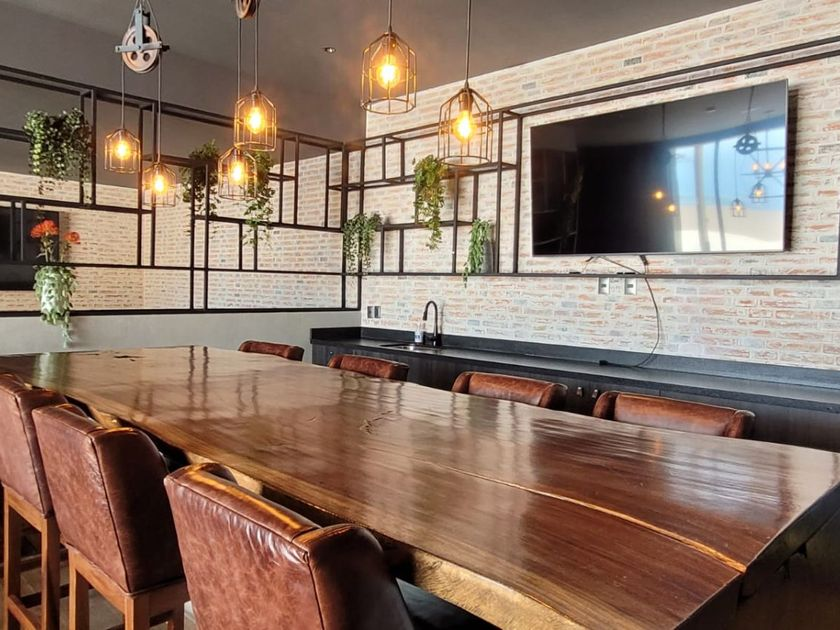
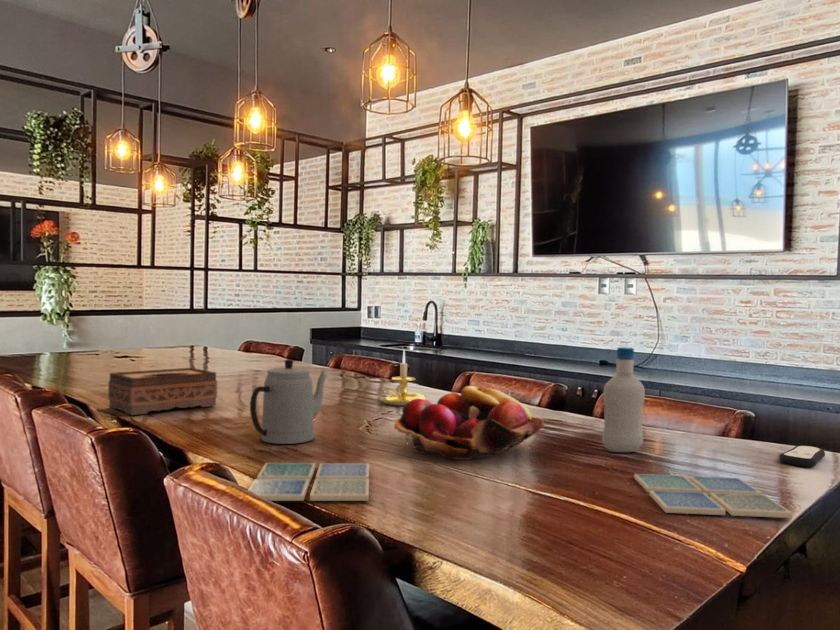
+ fruit basket [394,385,545,461]
+ drink coaster [247,462,370,502]
+ candle holder [379,348,428,407]
+ bottle [601,346,646,453]
+ drink coaster [633,473,793,519]
+ teapot [249,358,328,445]
+ remote control [778,445,826,468]
+ tissue box [107,367,218,416]
